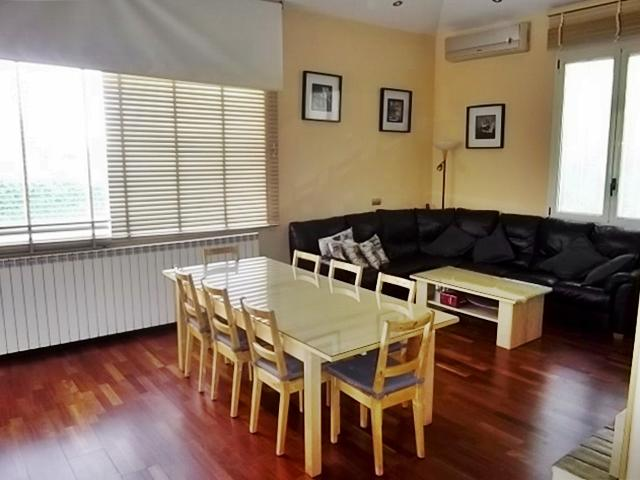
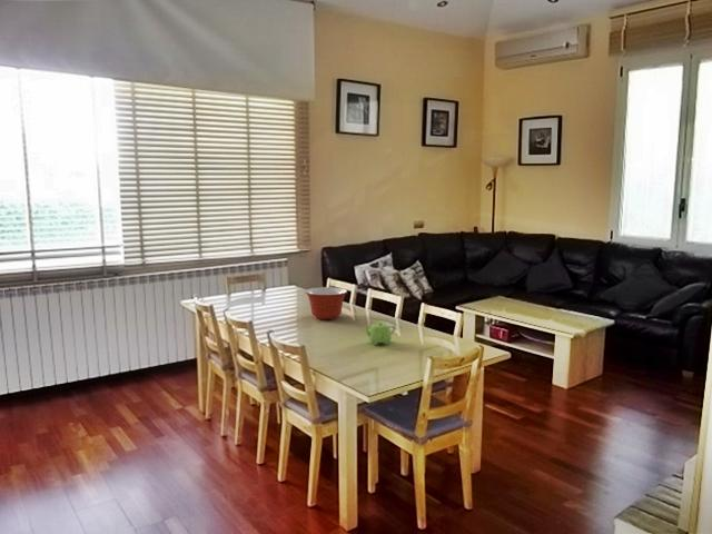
+ teapot [360,322,397,346]
+ mixing bowl [304,286,348,320]
